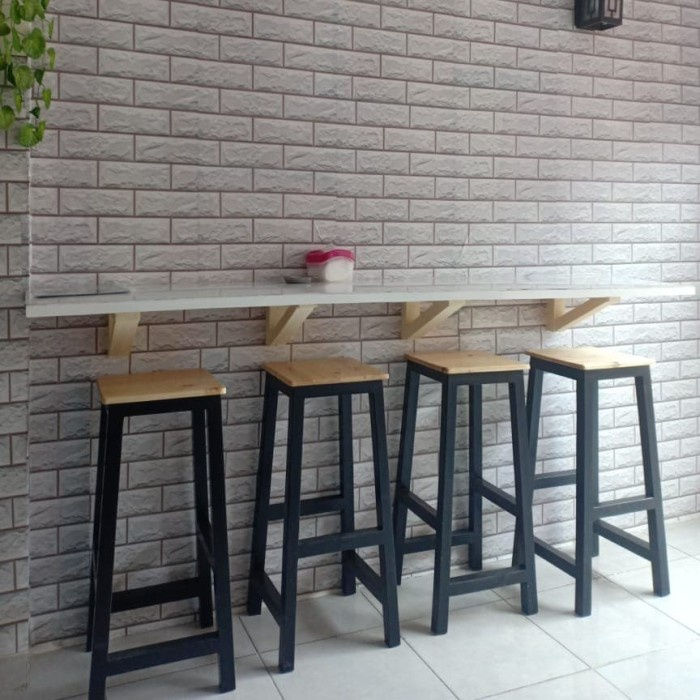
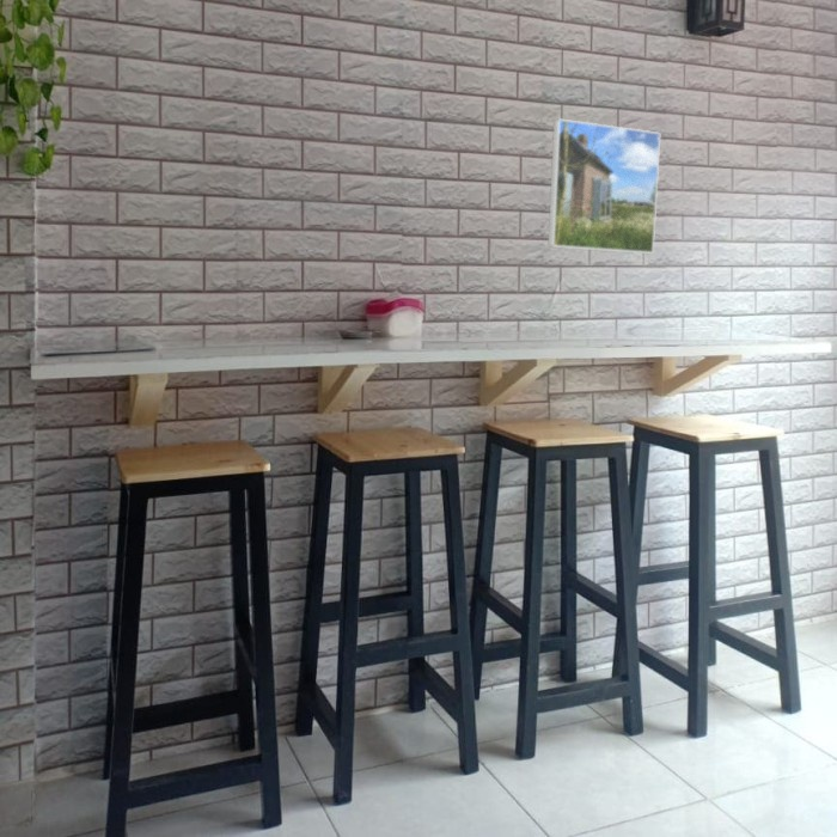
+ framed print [546,117,661,255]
